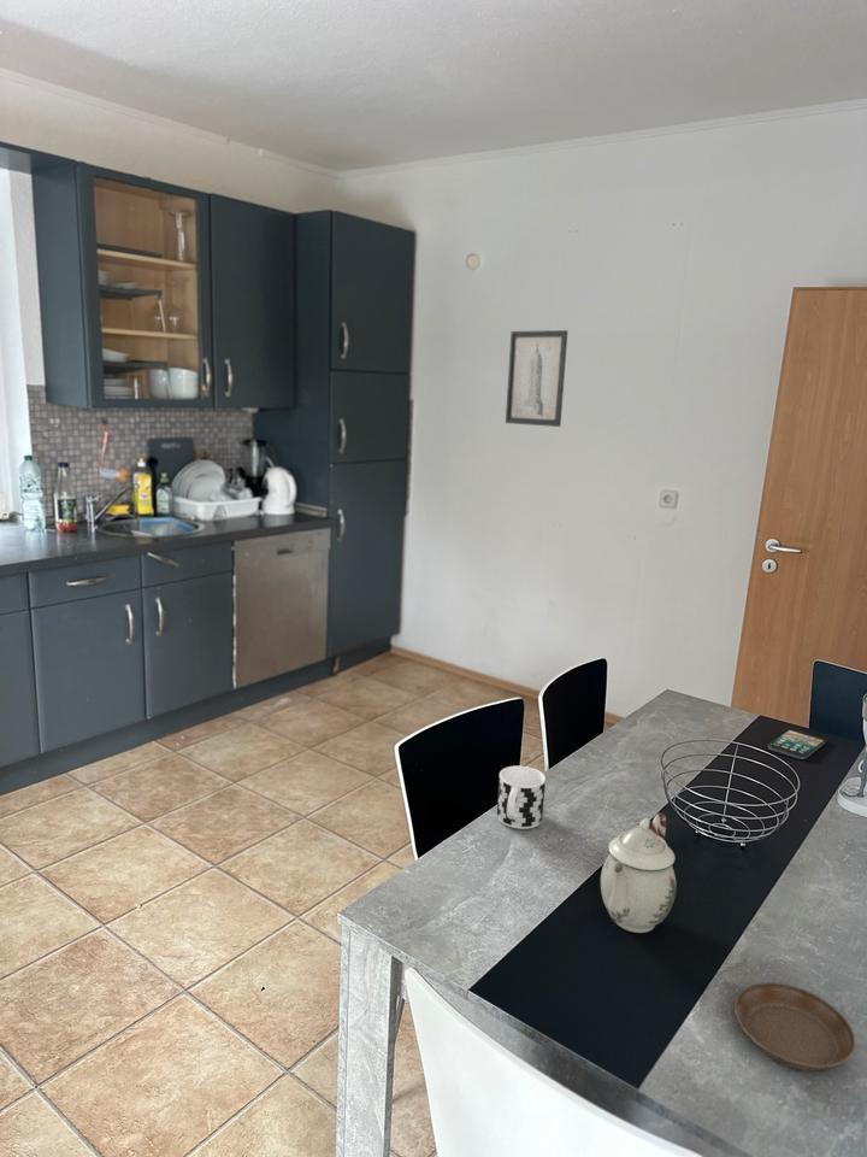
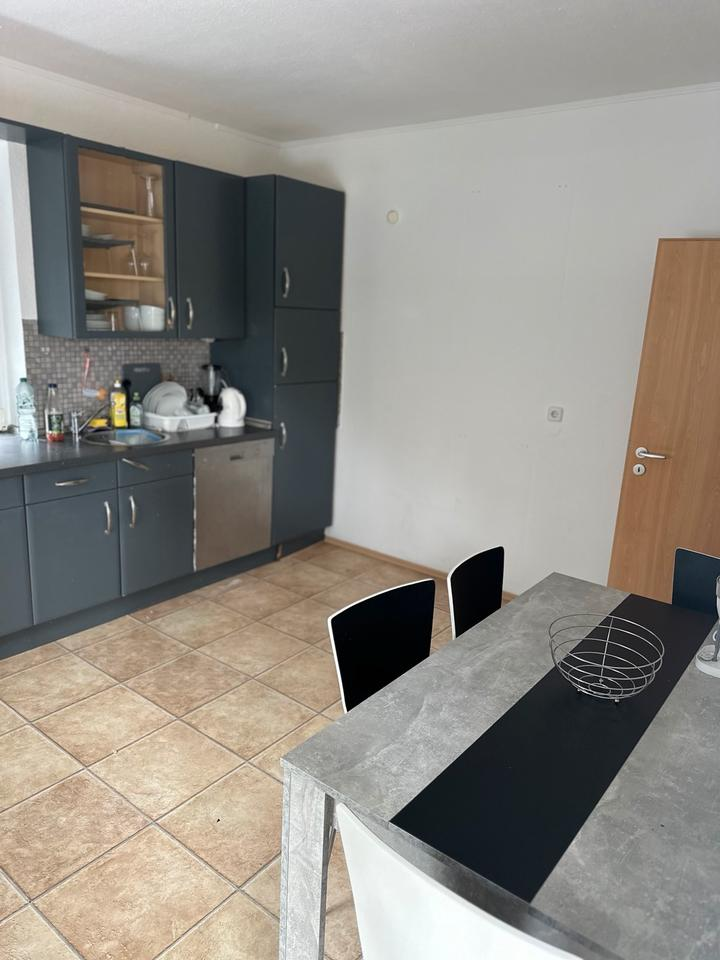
- wall art [505,329,570,428]
- teapot [600,811,677,934]
- cup [496,765,547,830]
- saucer [733,981,856,1071]
- smartphone [767,728,826,760]
